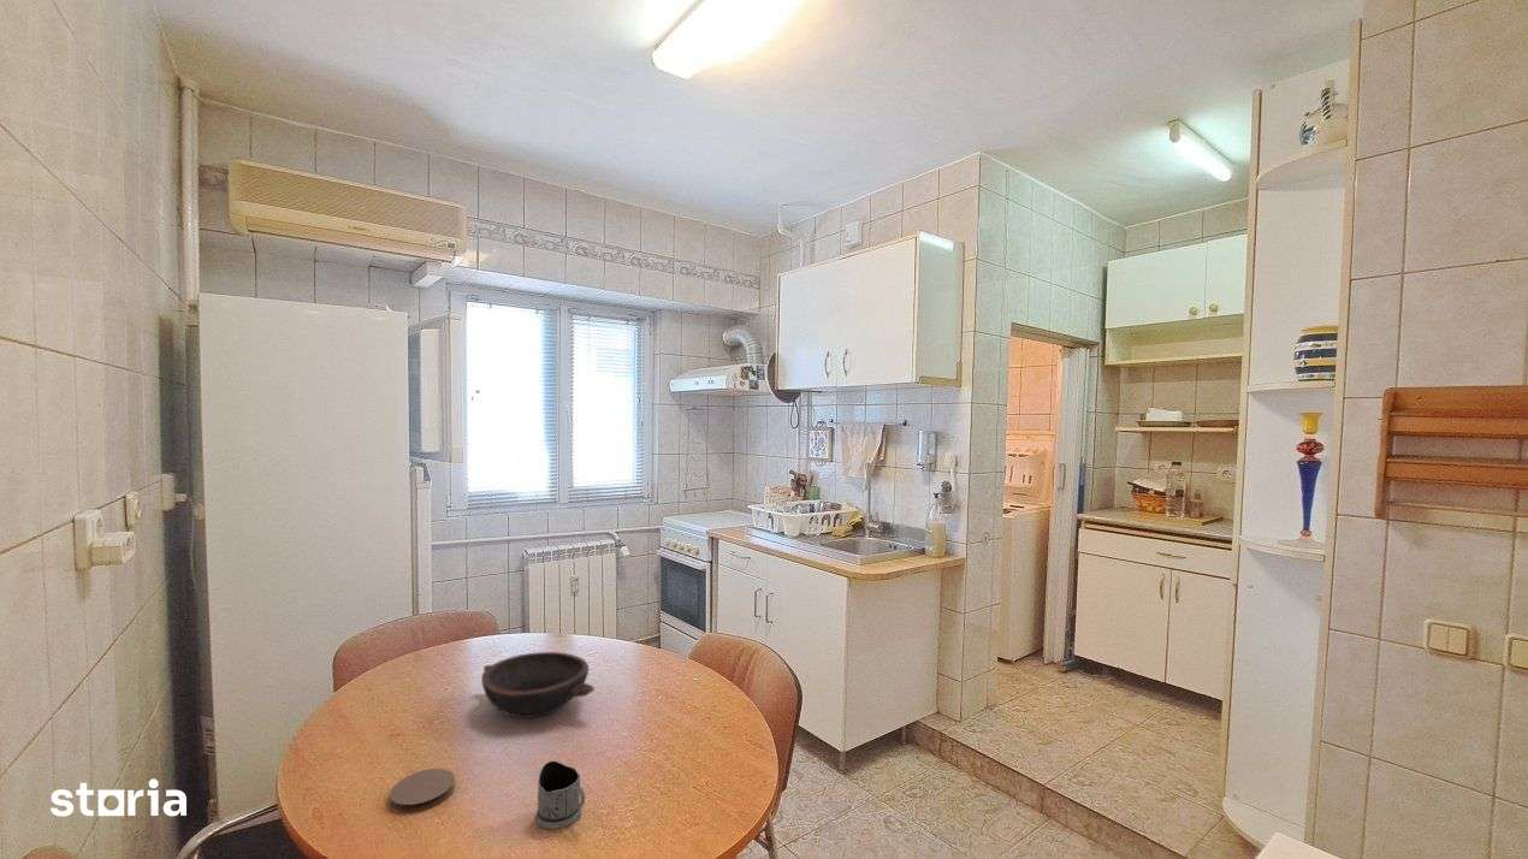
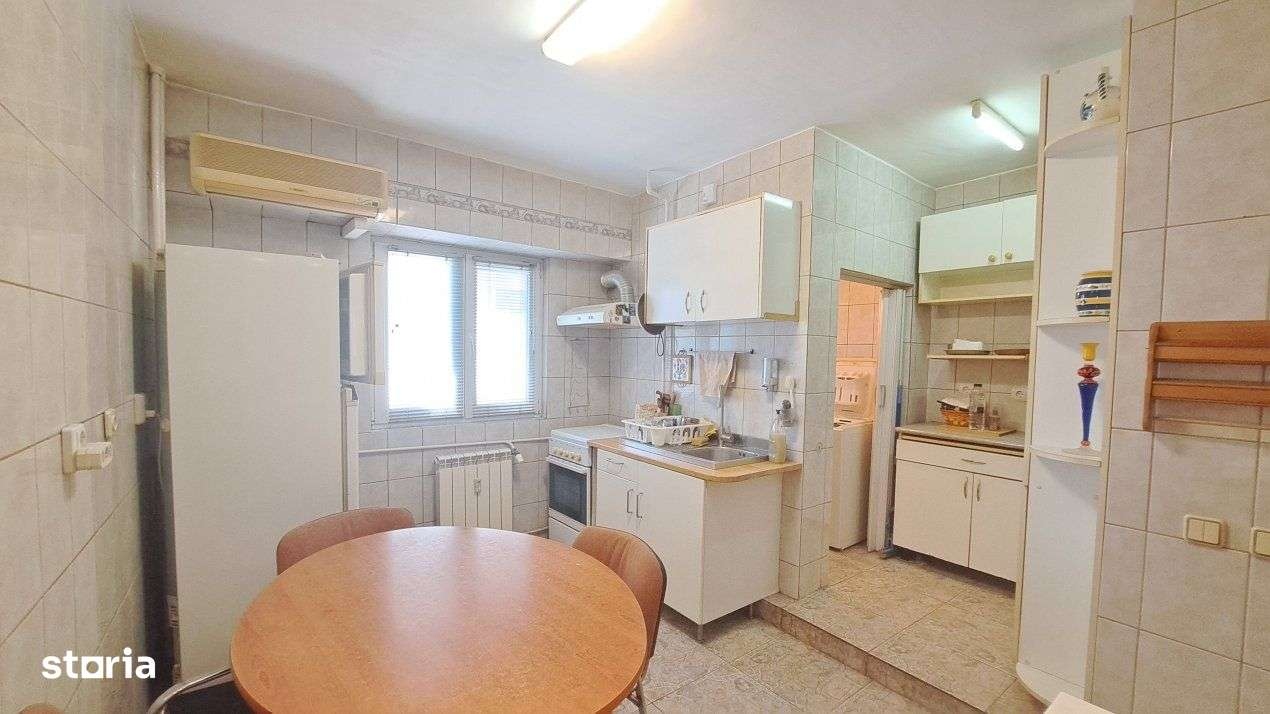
- coaster [389,768,456,813]
- bowl [480,651,596,719]
- tea glass holder [534,759,586,830]
